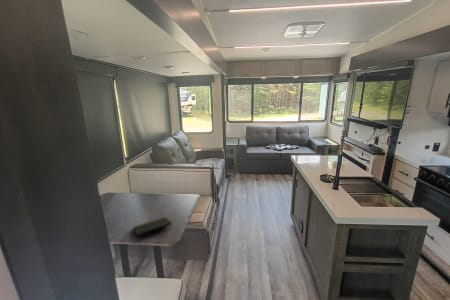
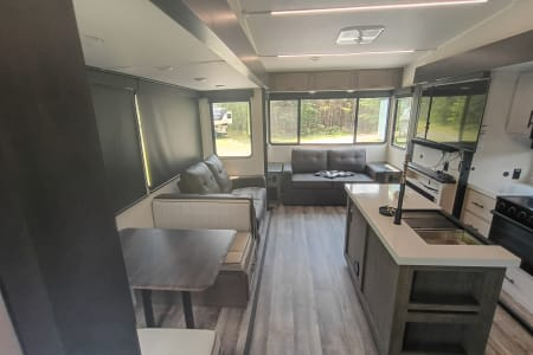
- notepad [132,216,173,237]
